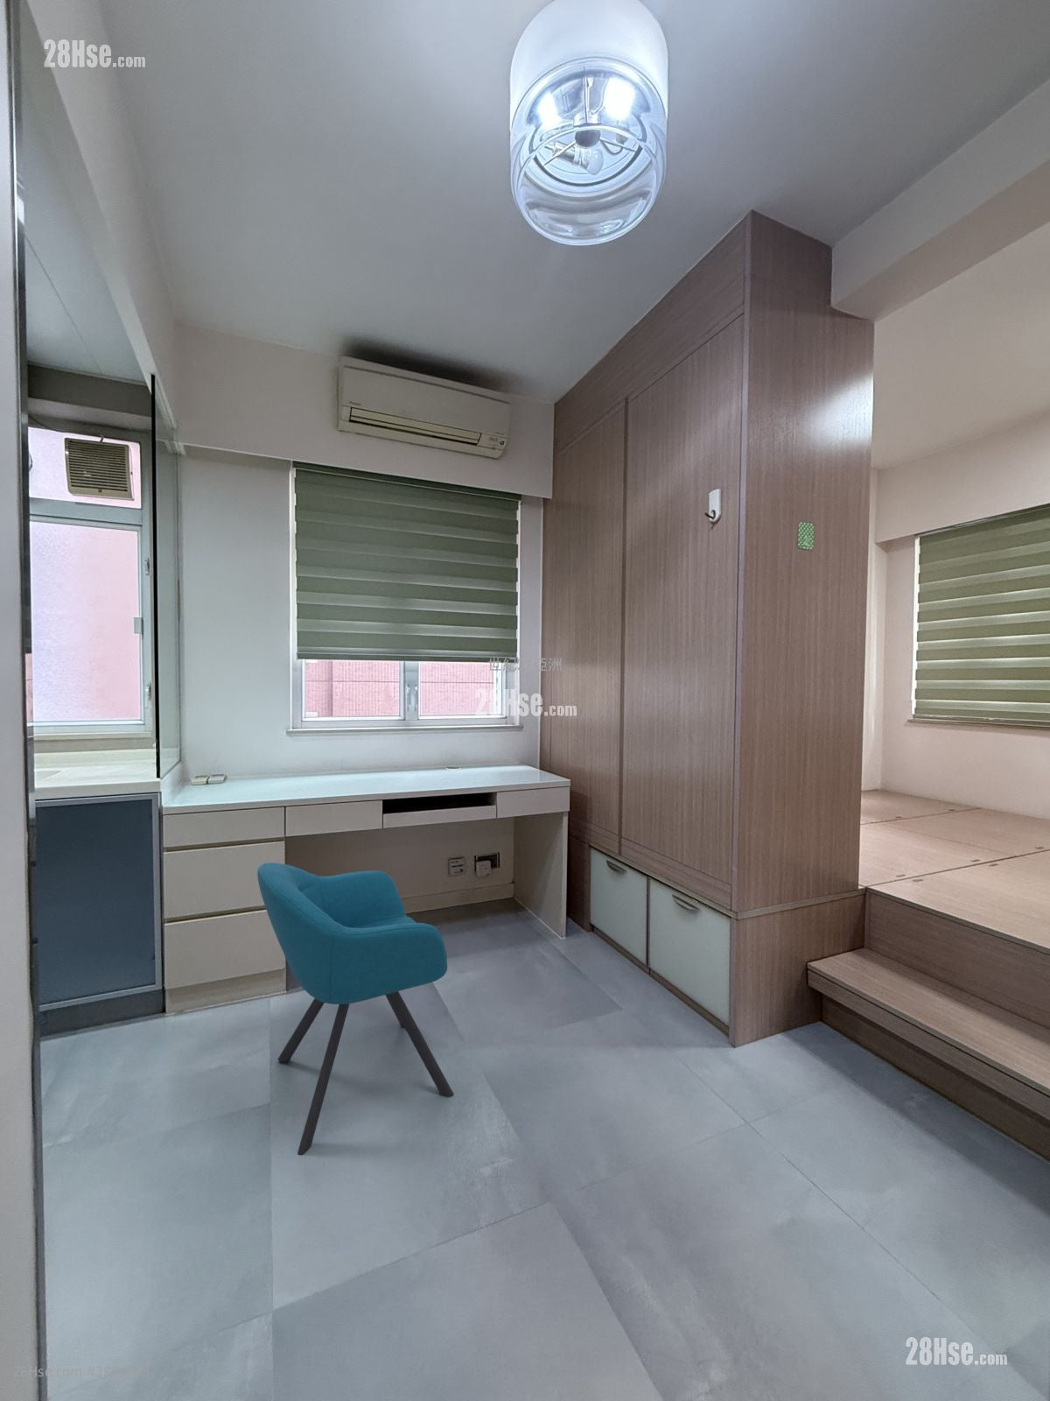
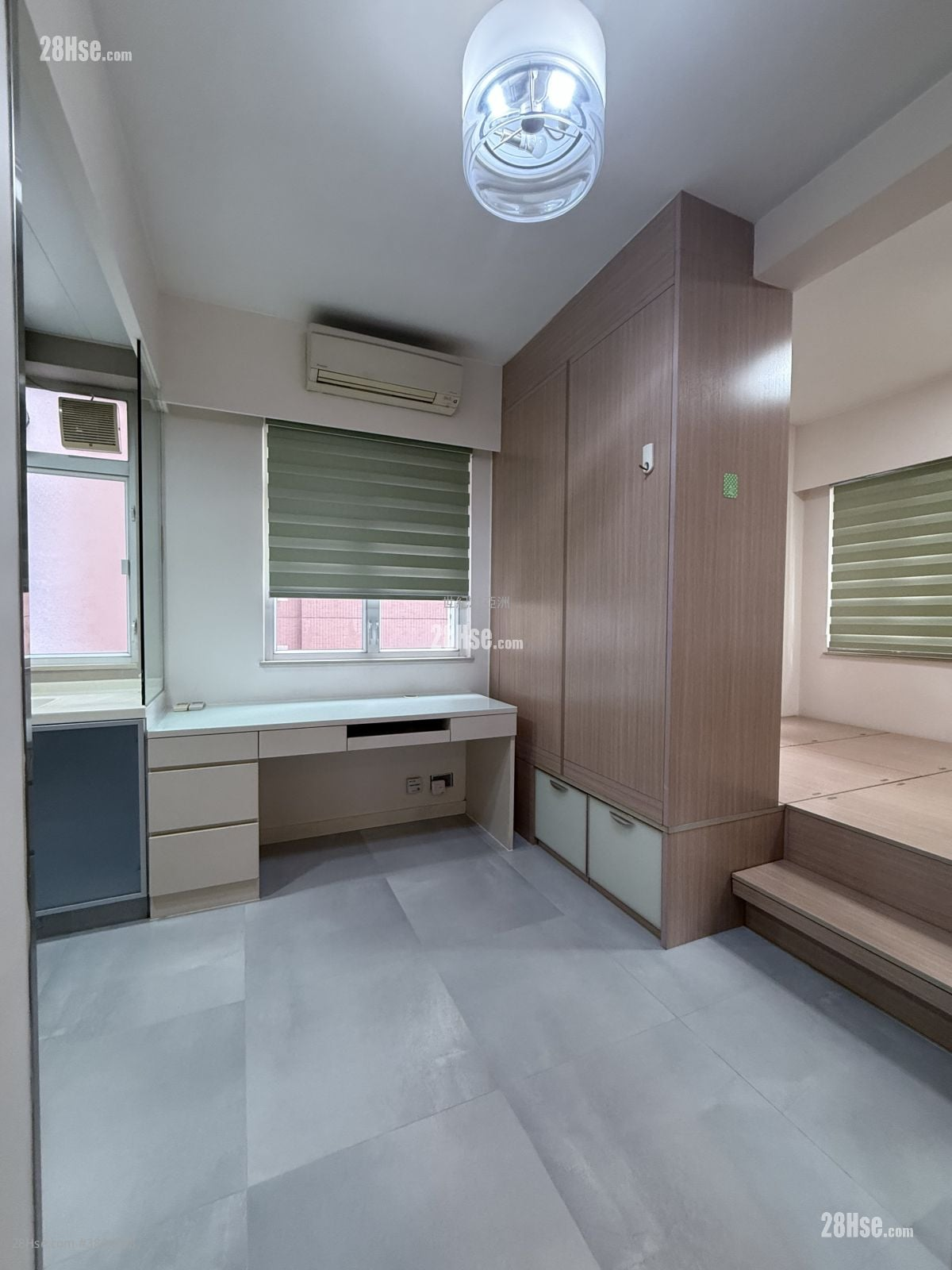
- chair [256,862,456,1156]
